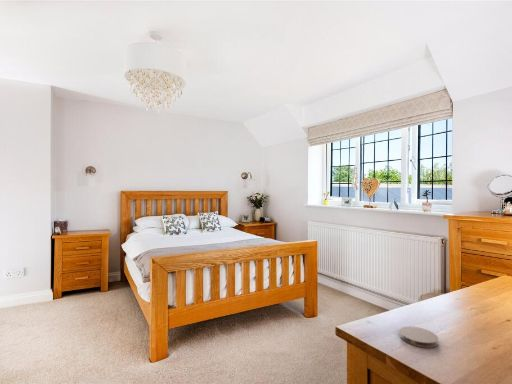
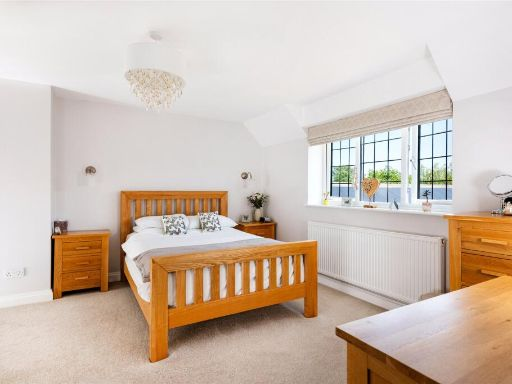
- coaster [399,325,439,349]
